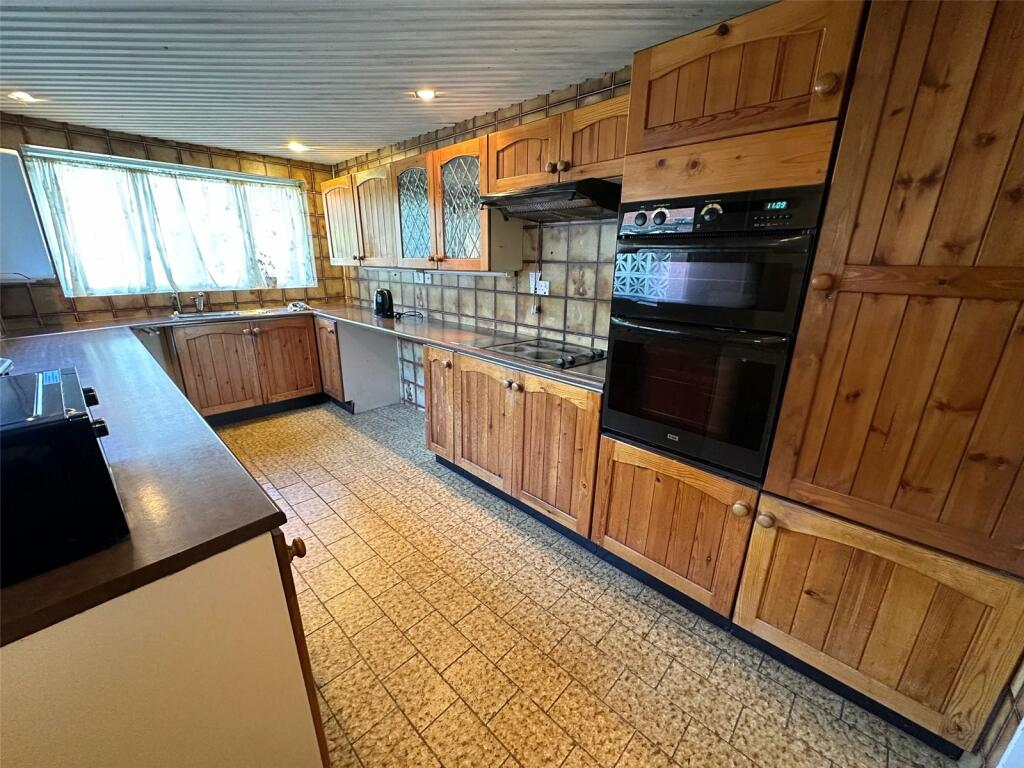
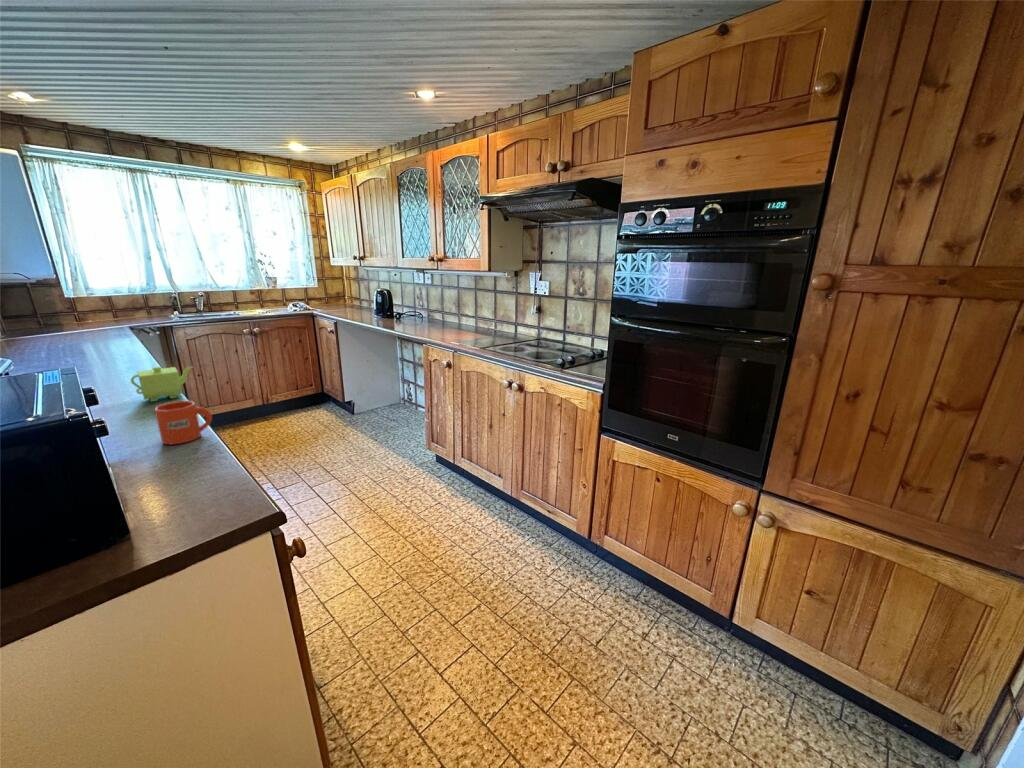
+ teapot [130,366,194,403]
+ mug [153,400,213,446]
